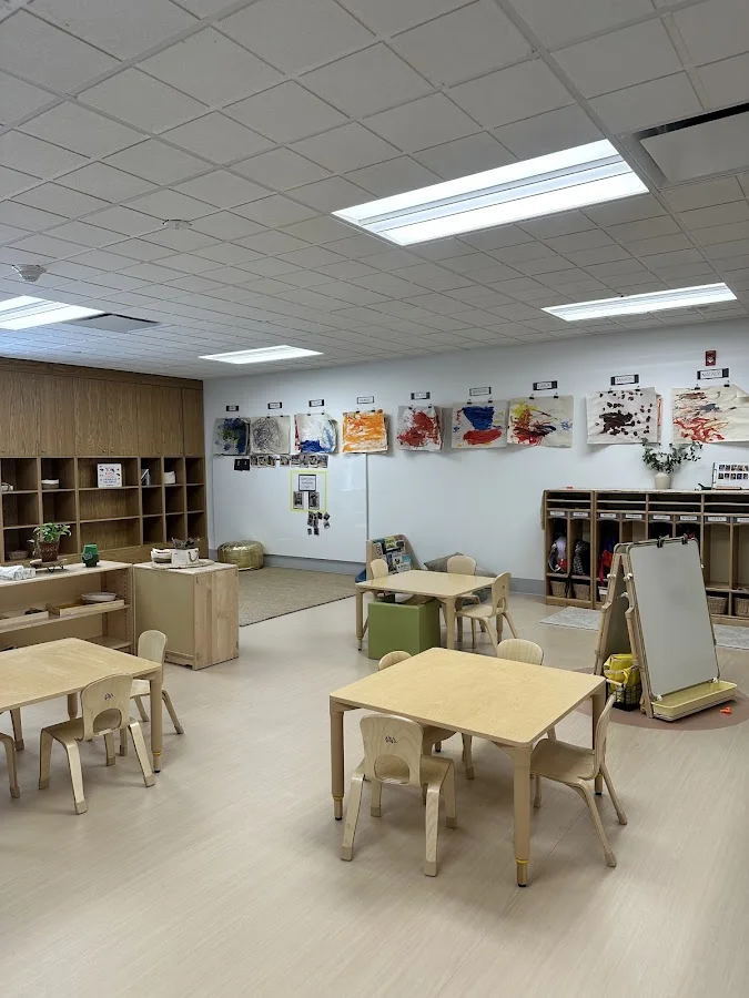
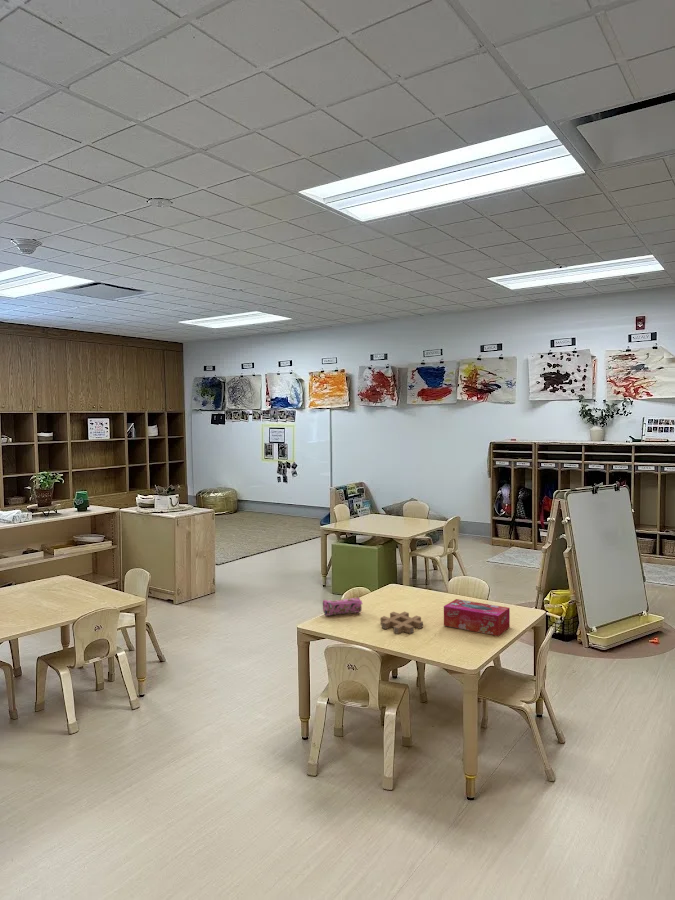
+ tissue box [443,598,511,637]
+ wooden puzzle [380,611,424,635]
+ pencil case [322,596,364,617]
